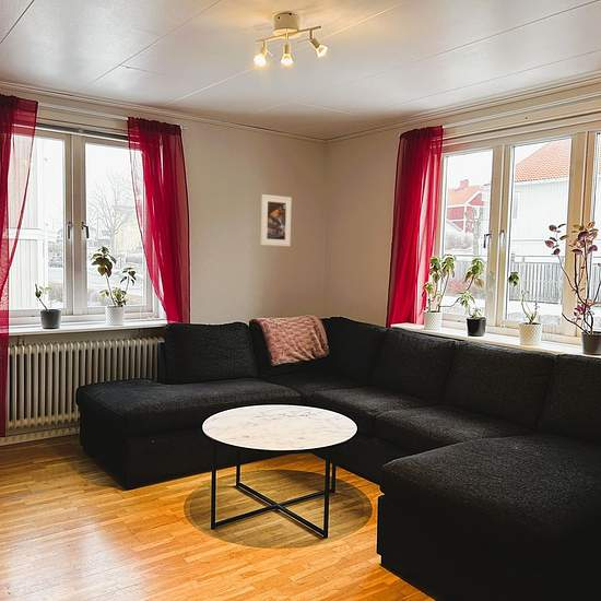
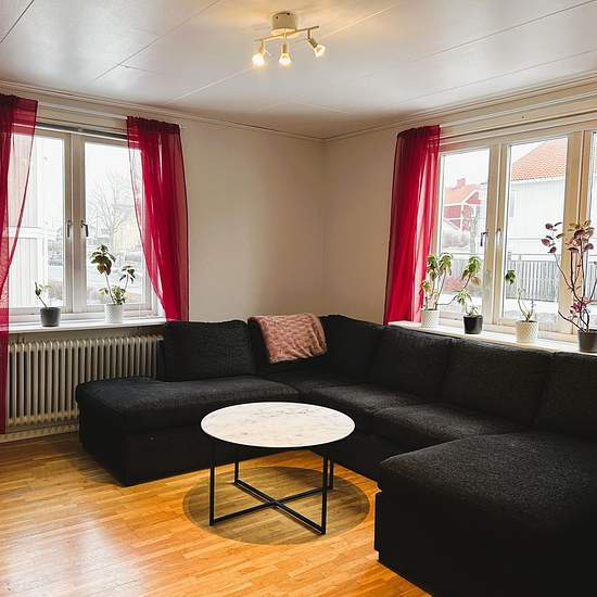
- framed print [259,193,293,247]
